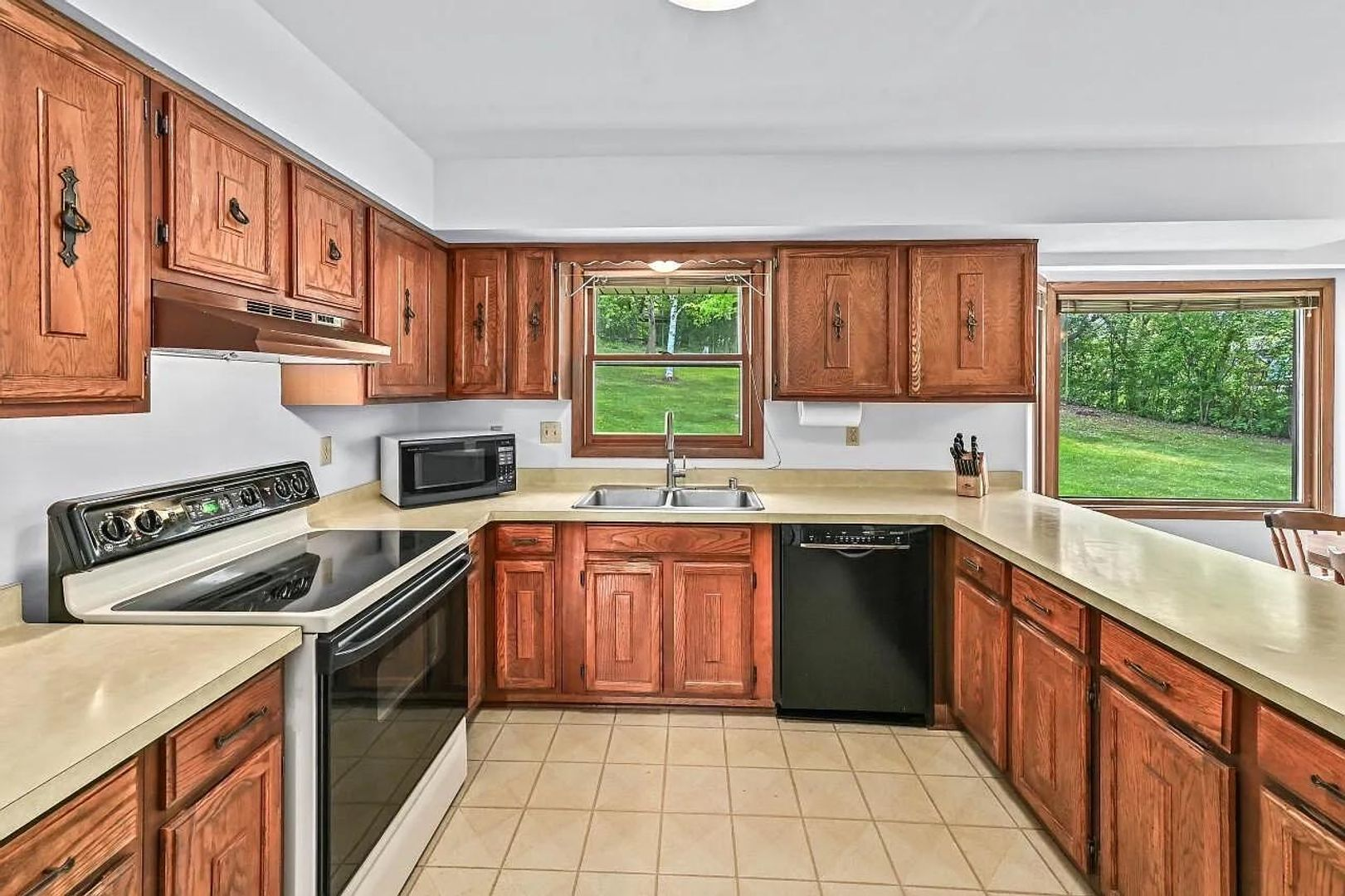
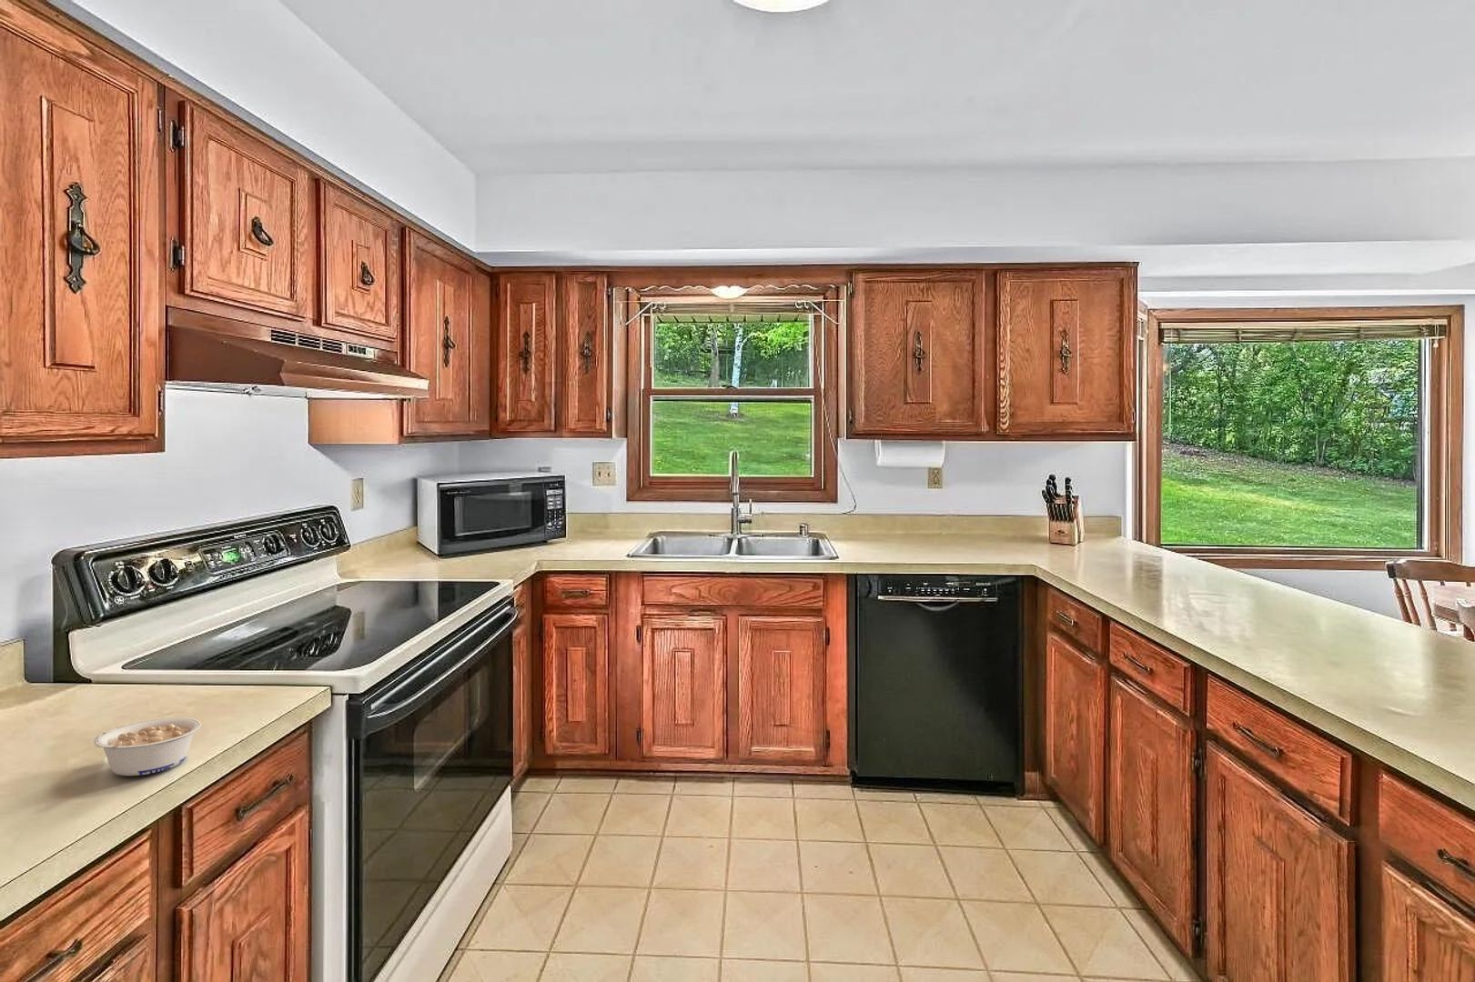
+ legume [93,717,202,777]
